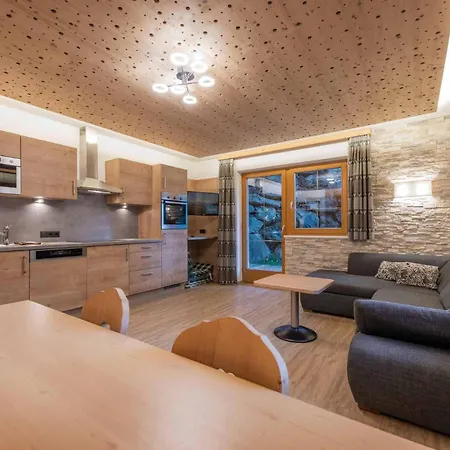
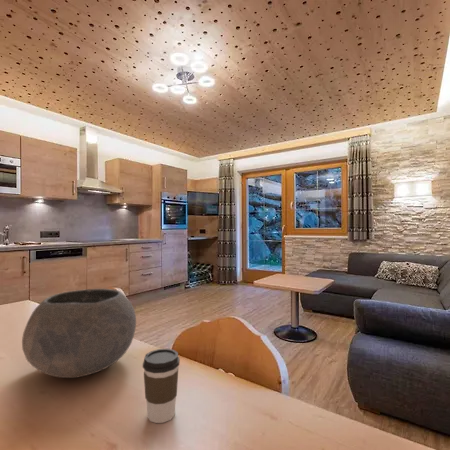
+ bowl [21,288,137,379]
+ coffee cup [142,348,181,424]
